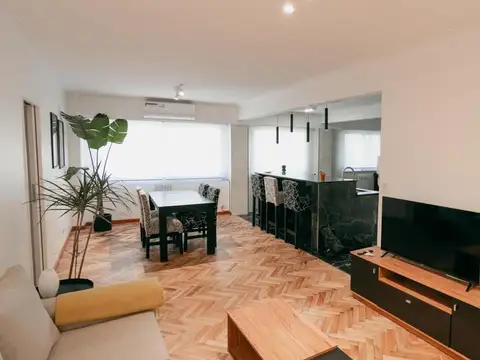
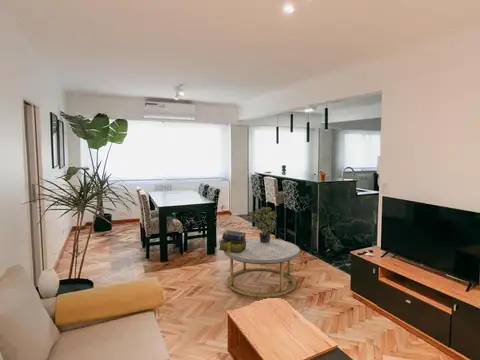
+ potted plant [249,206,277,243]
+ stack of books [218,229,248,254]
+ coffee table [223,238,301,298]
